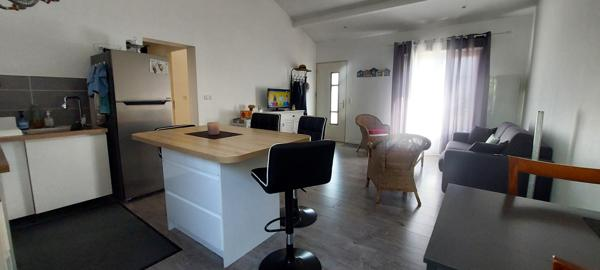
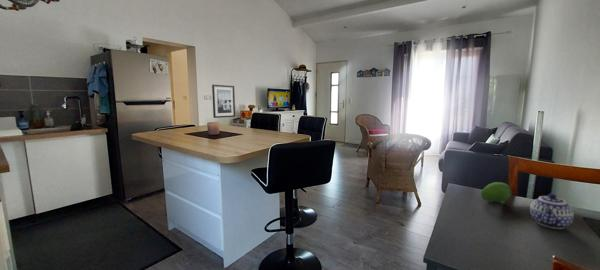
+ wall art [211,84,236,119]
+ fruit [480,181,513,203]
+ teapot [529,193,575,230]
